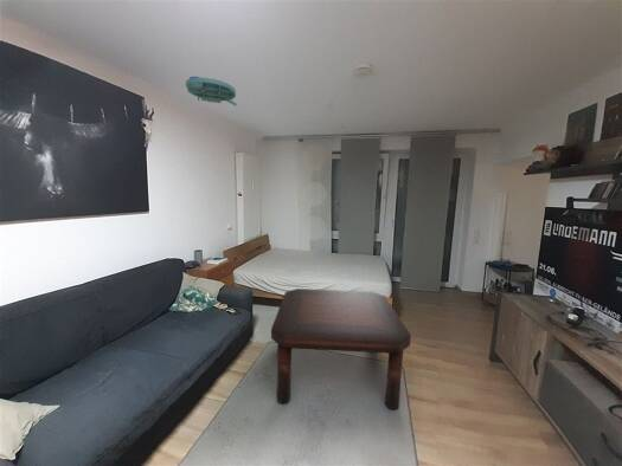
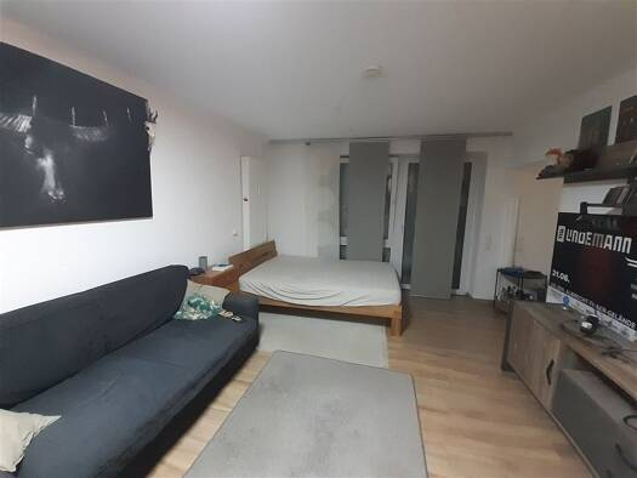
- coffee table [270,287,412,410]
- ceiling light [185,76,238,106]
